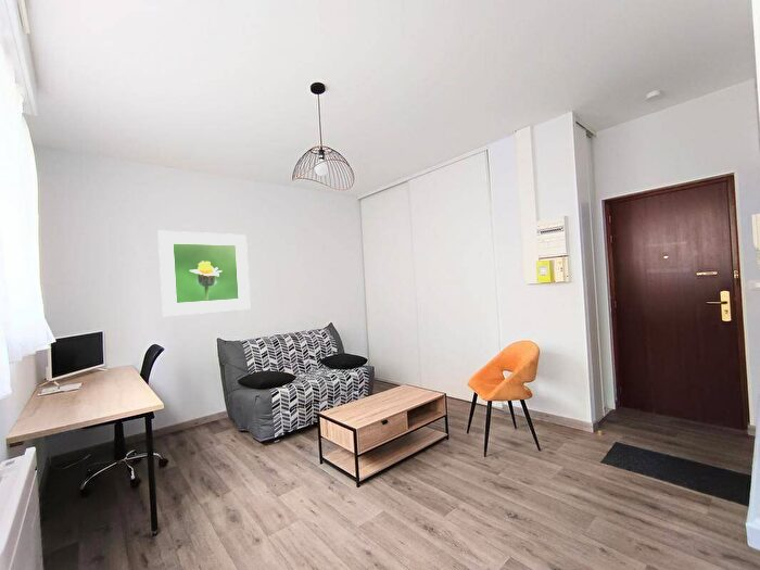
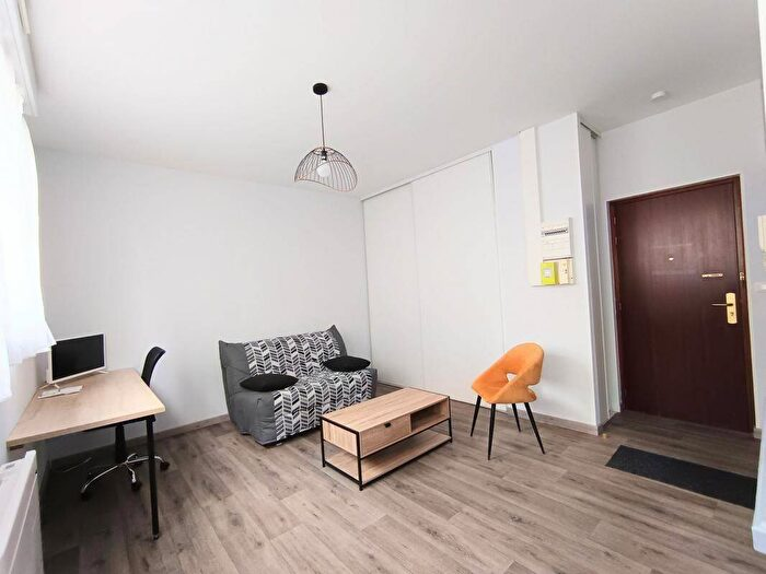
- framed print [157,230,251,317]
